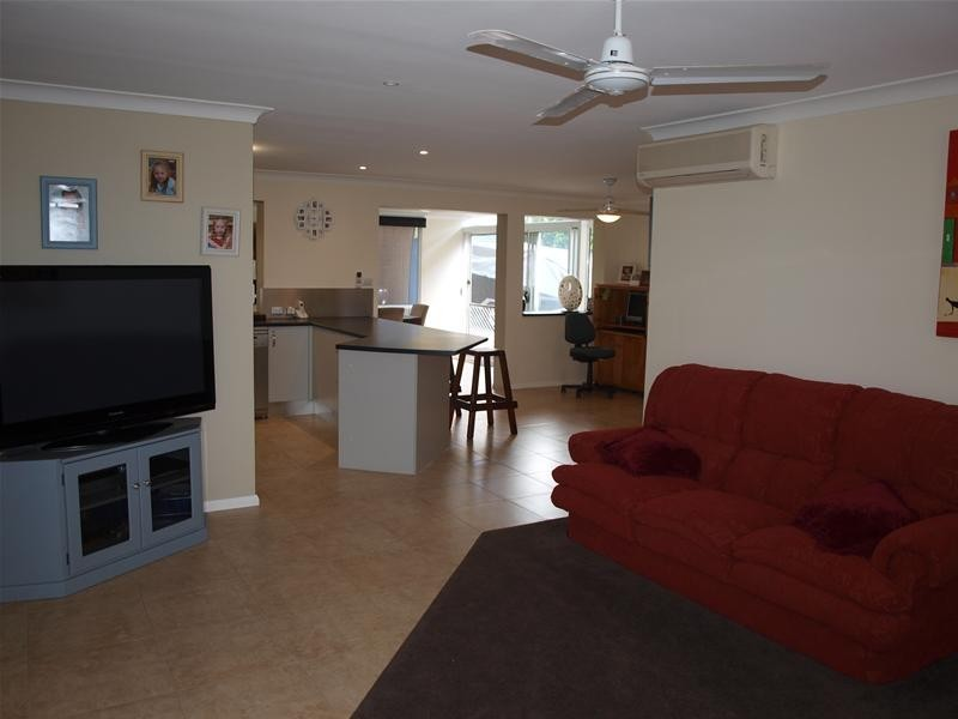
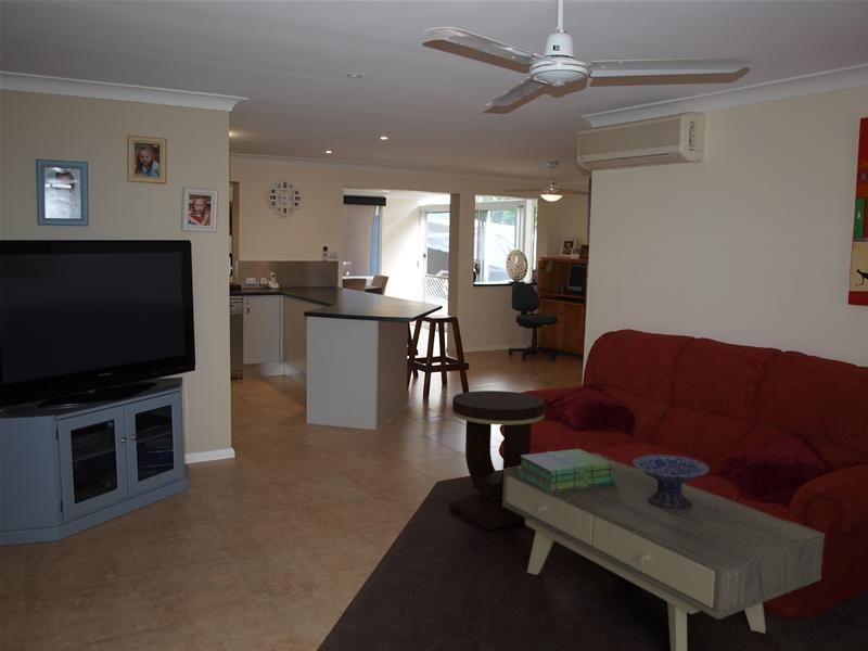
+ decorative bowl [631,454,711,510]
+ stack of books [516,448,616,494]
+ coffee table [502,451,826,651]
+ side table [449,390,546,531]
